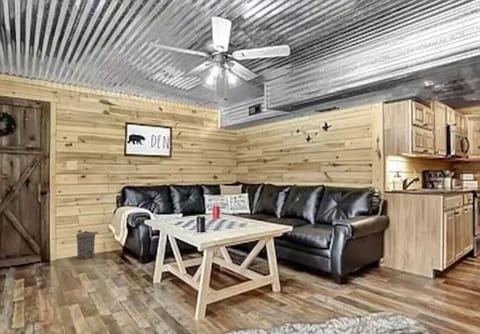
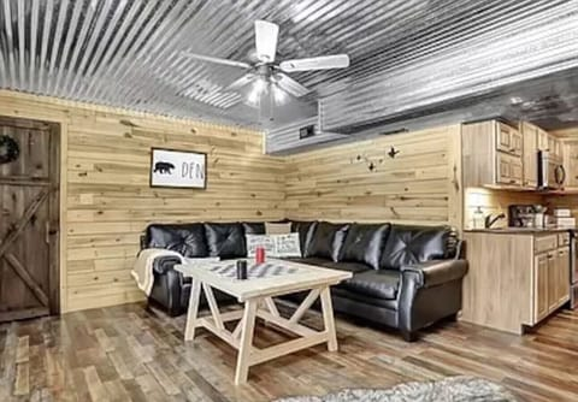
- trash can [76,230,96,260]
